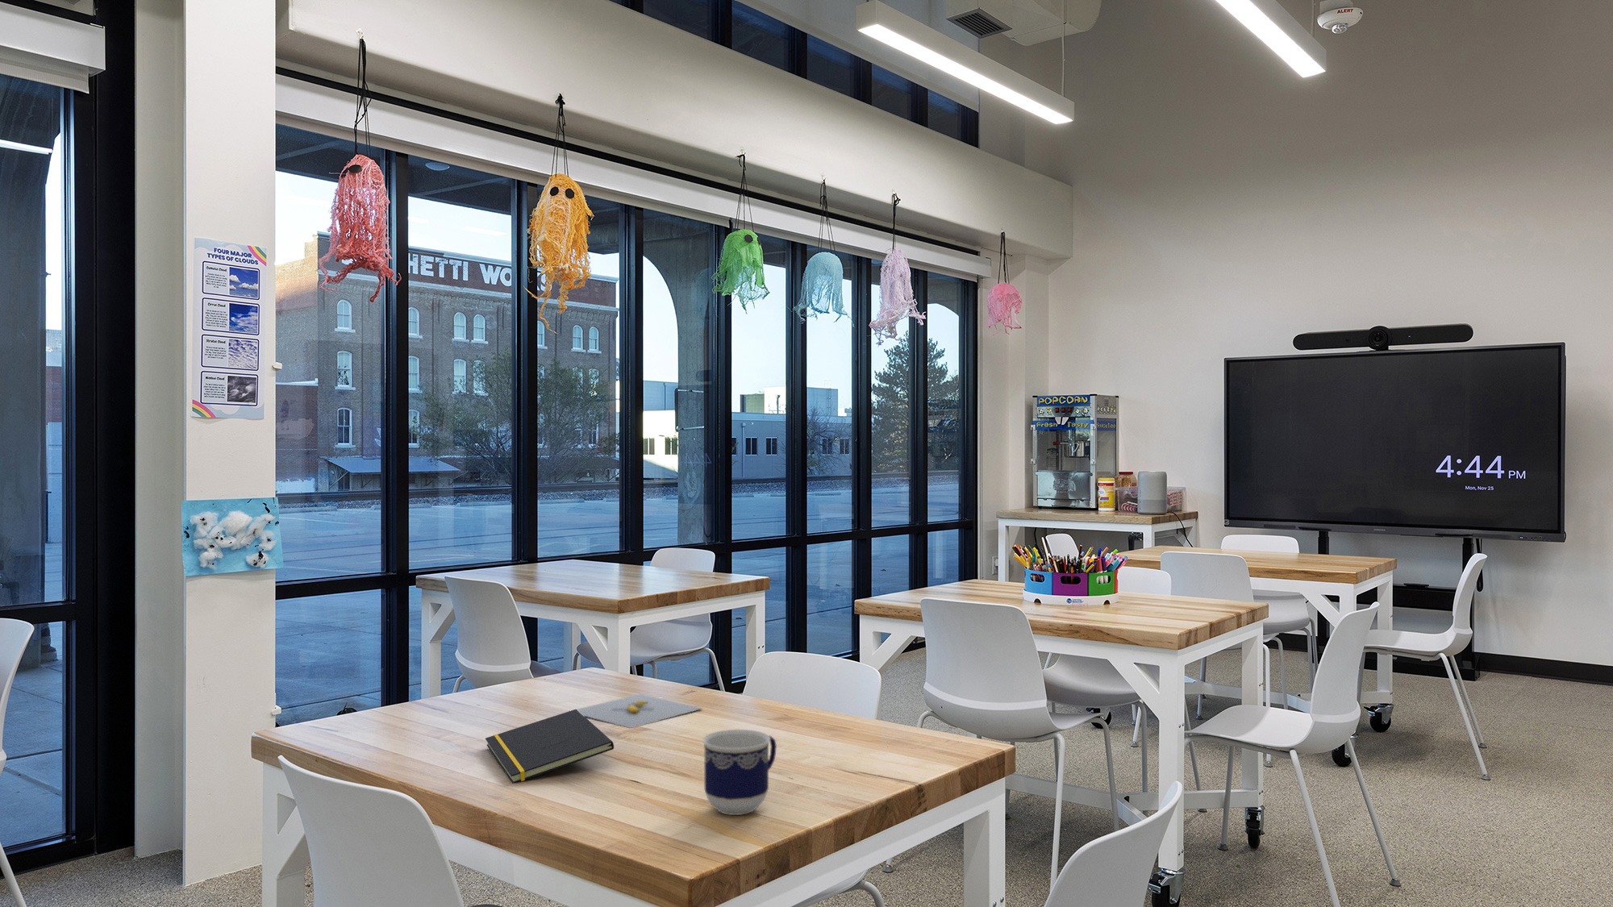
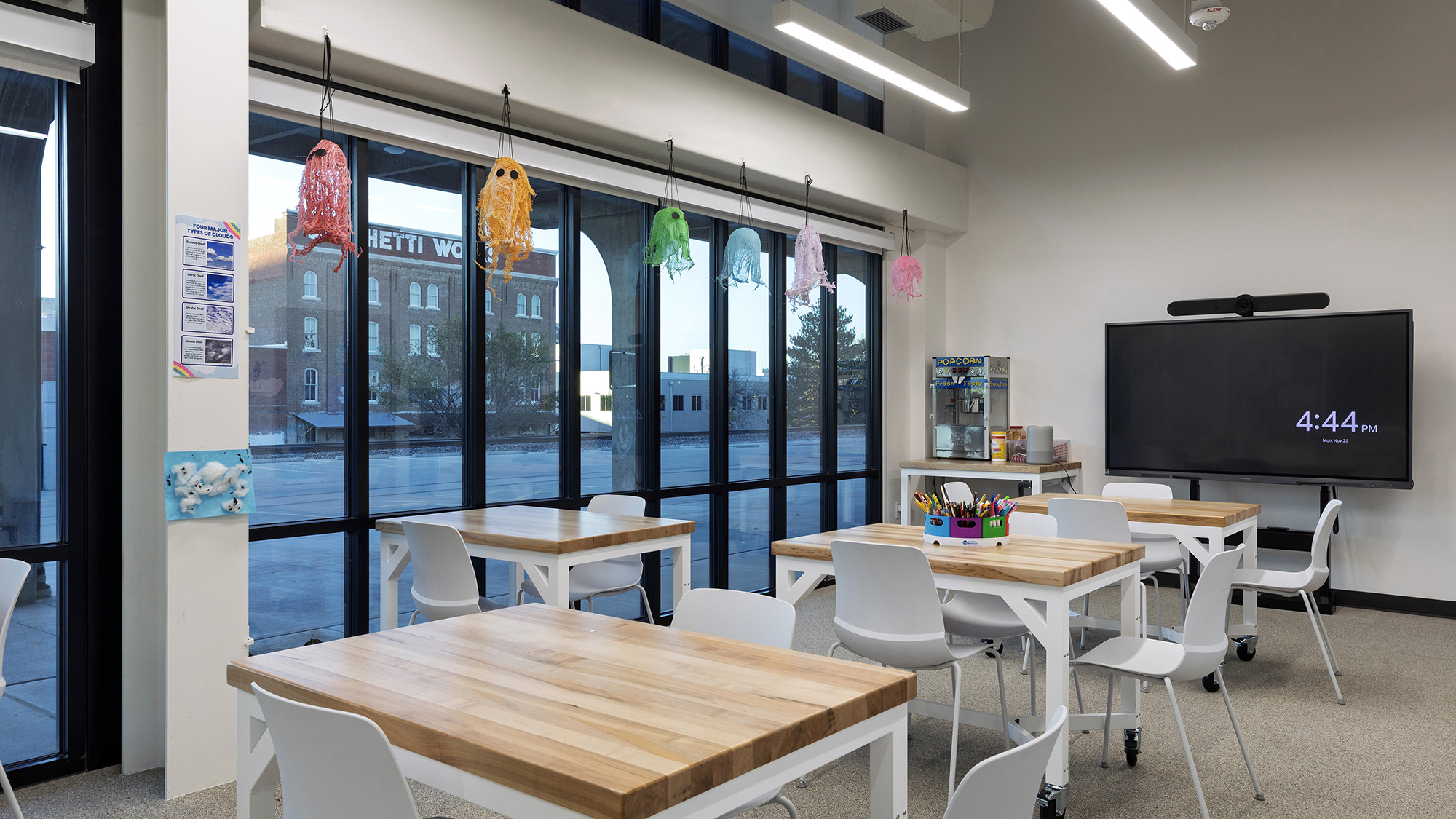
- cup [701,729,778,816]
- banana [569,693,703,729]
- notepad [485,709,615,784]
